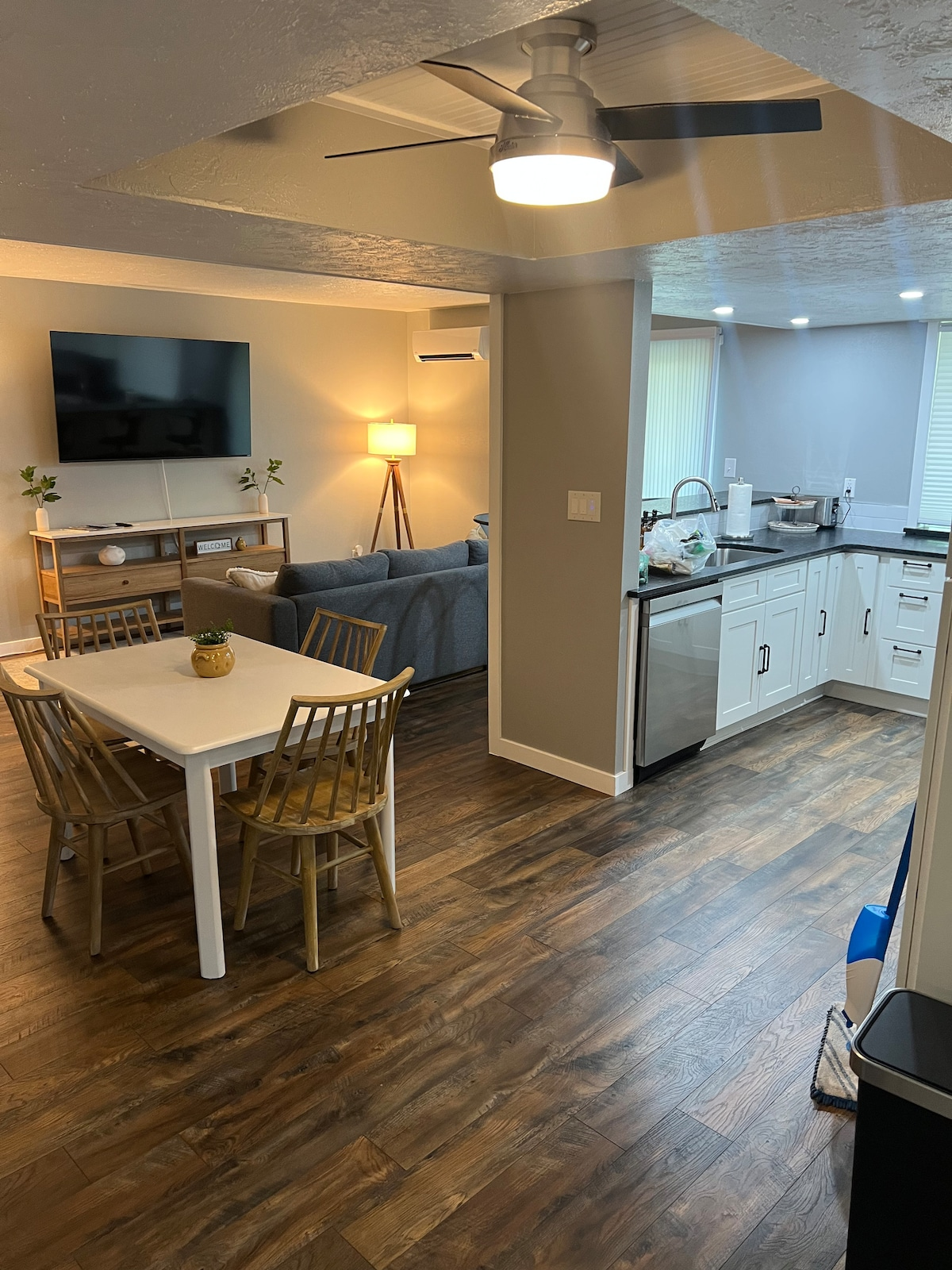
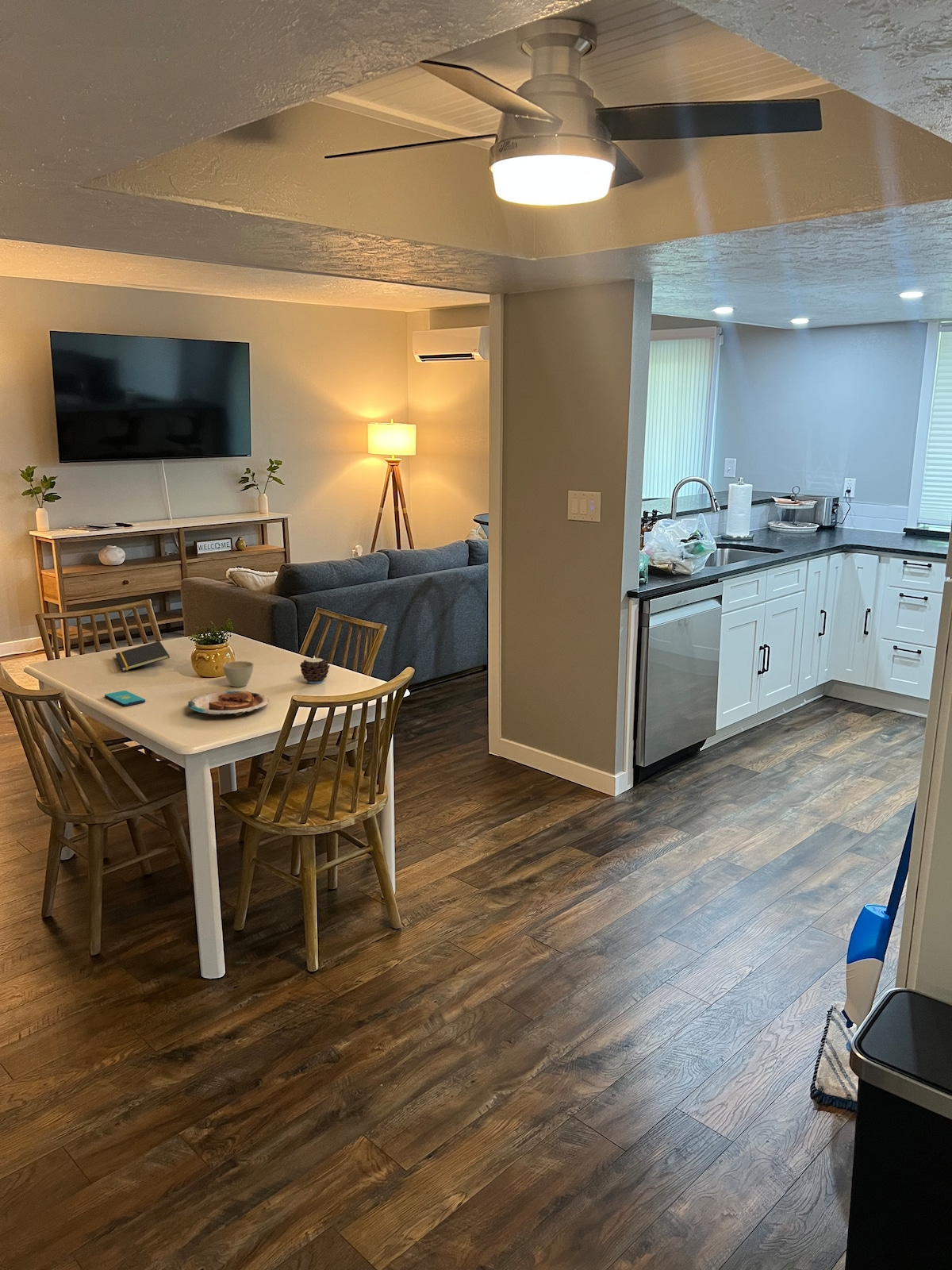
+ flower pot [222,660,255,688]
+ smartphone [104,690,146,706]
+ plate [187,691,270,717]
+ notepad [114,641,171,672]
+ candle [299,656,331,684]
